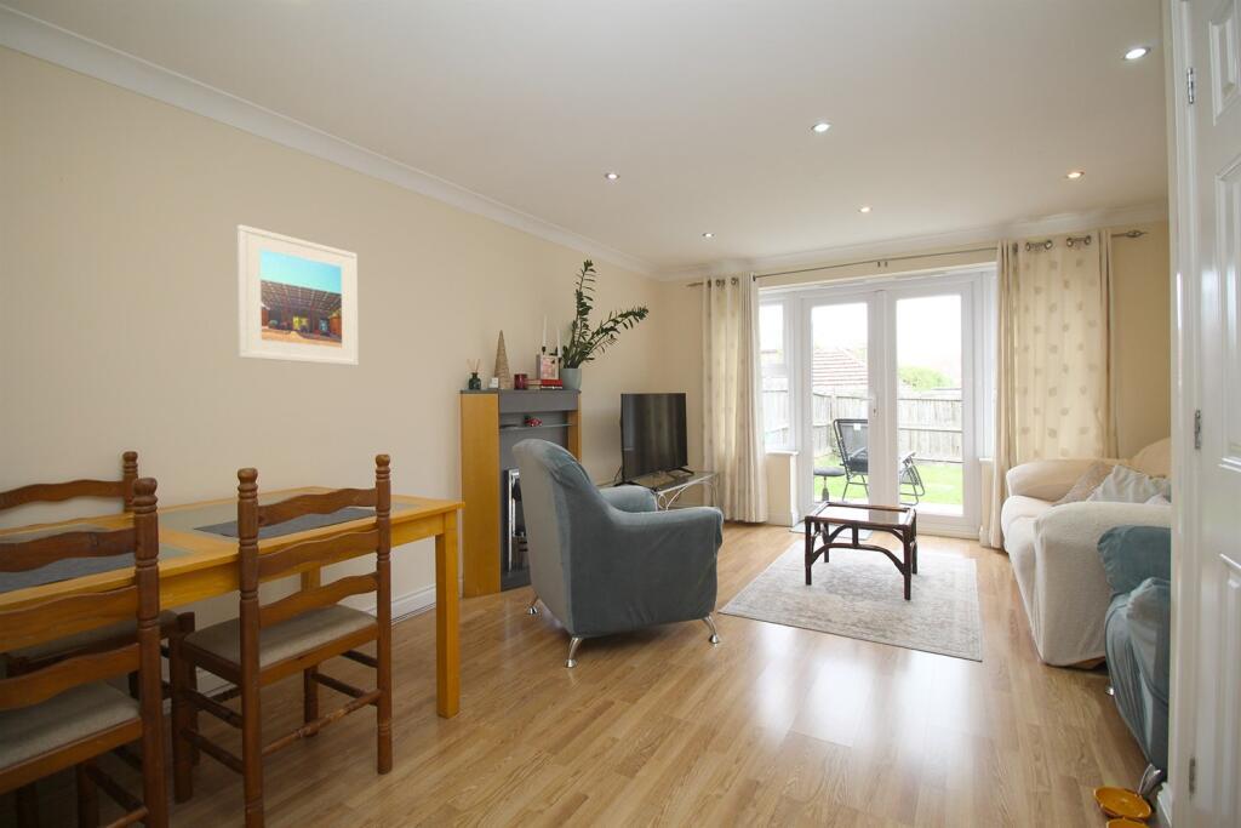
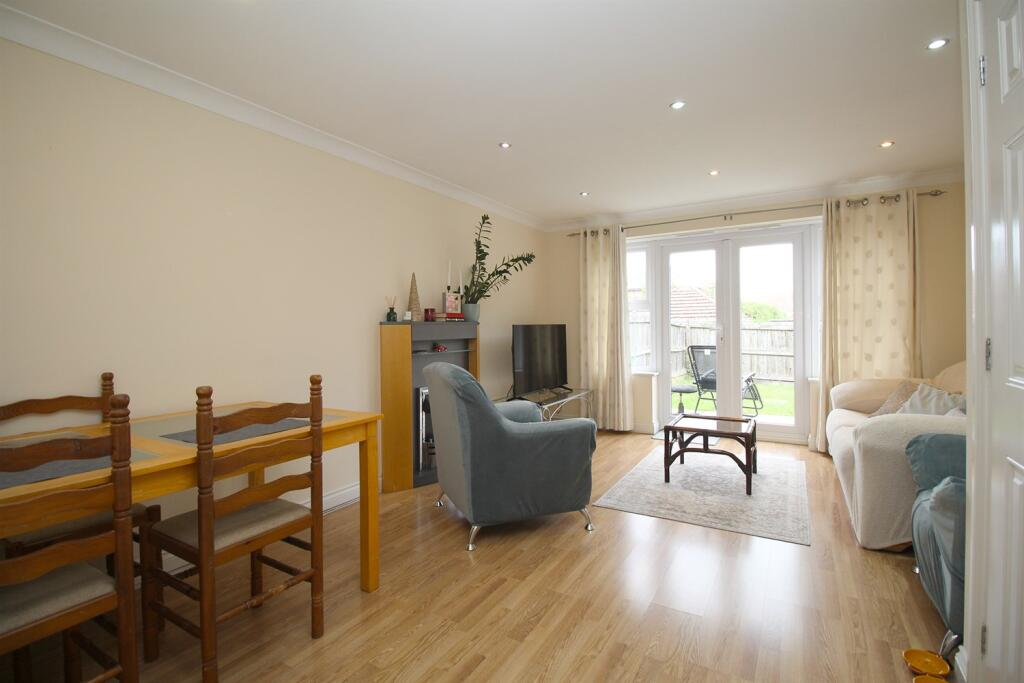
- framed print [236,223,360,367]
